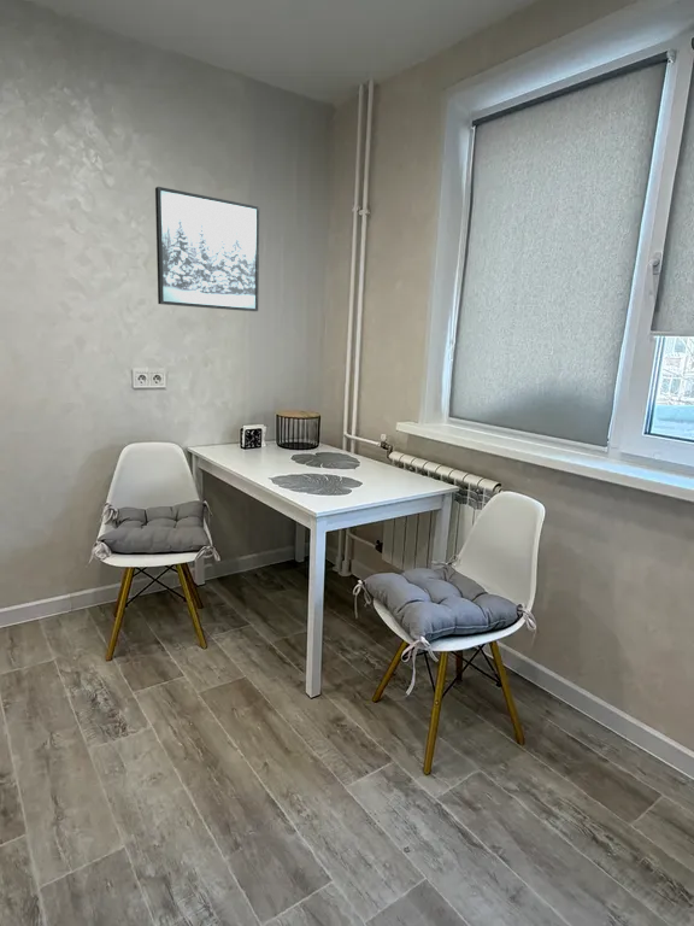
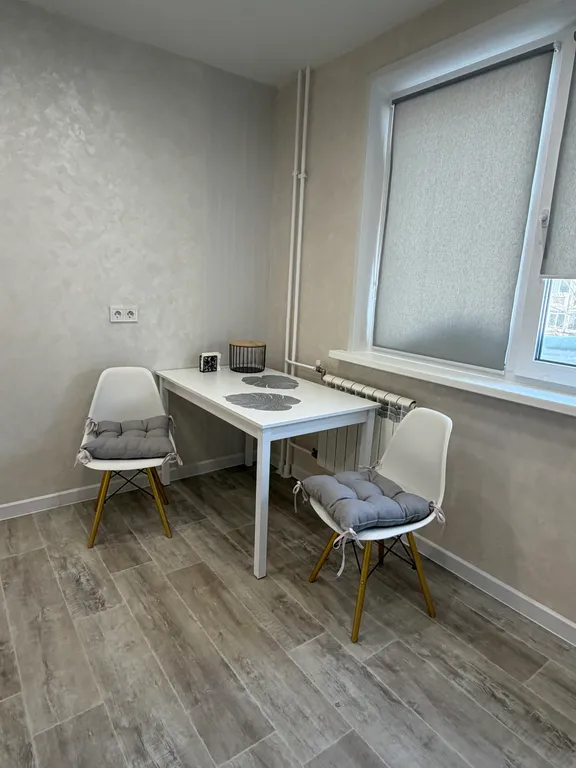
- wall art [154,186,260,312]
